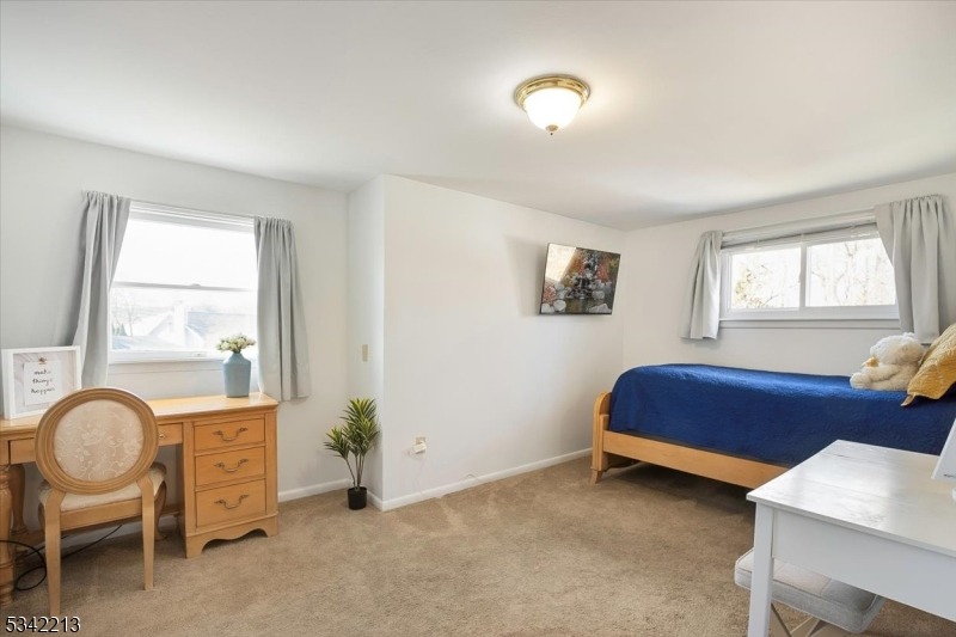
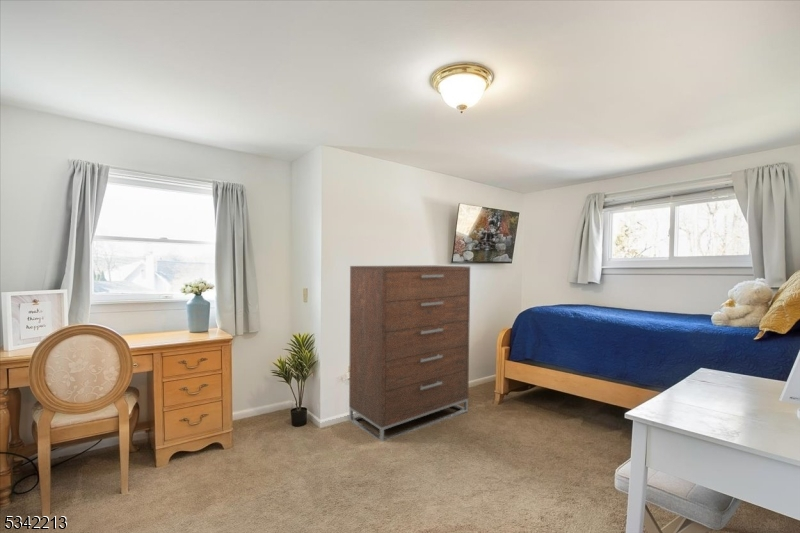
+ dresser [348,265,471,443]
